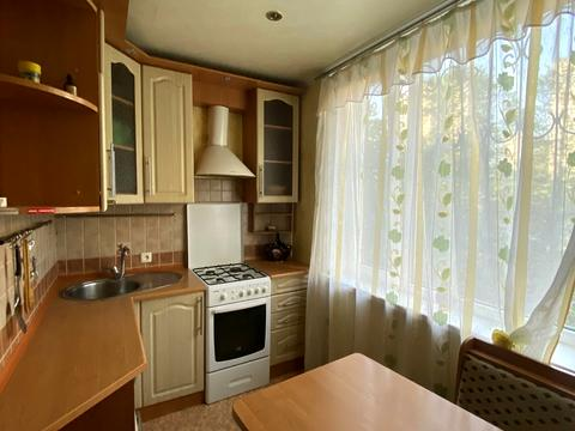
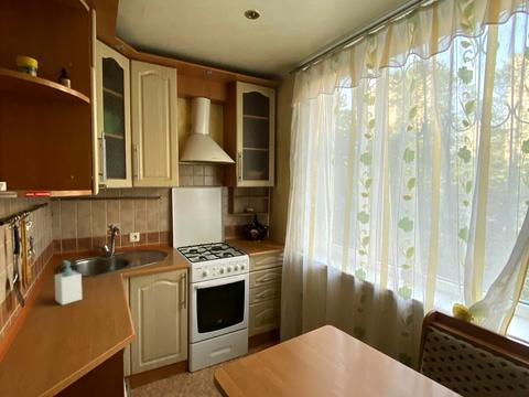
+ soap bottle [54,259,83,307]
